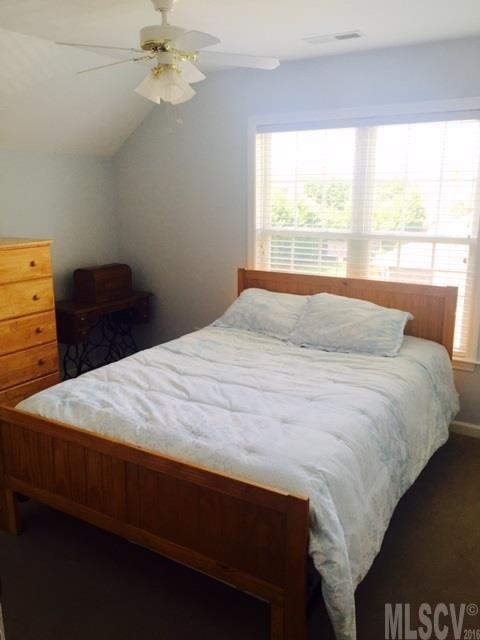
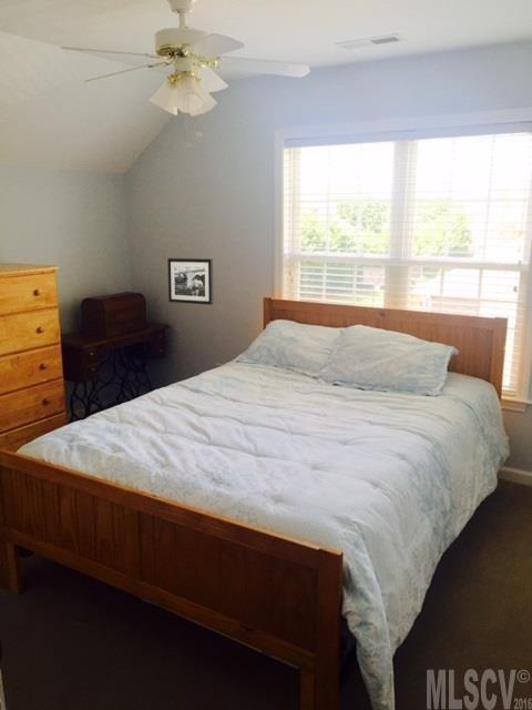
+ picture frame [167,257,215,306]
